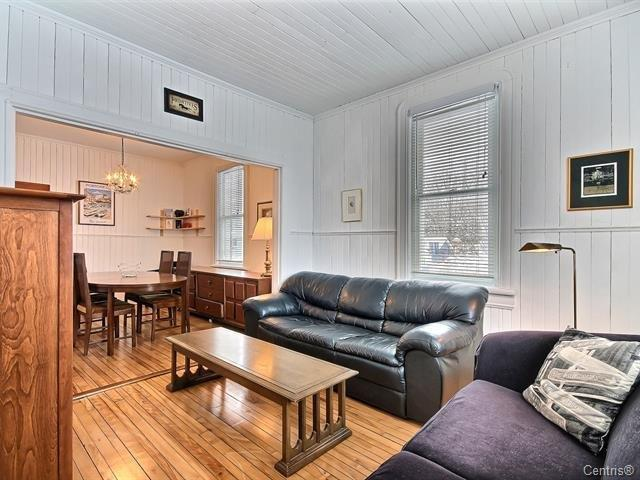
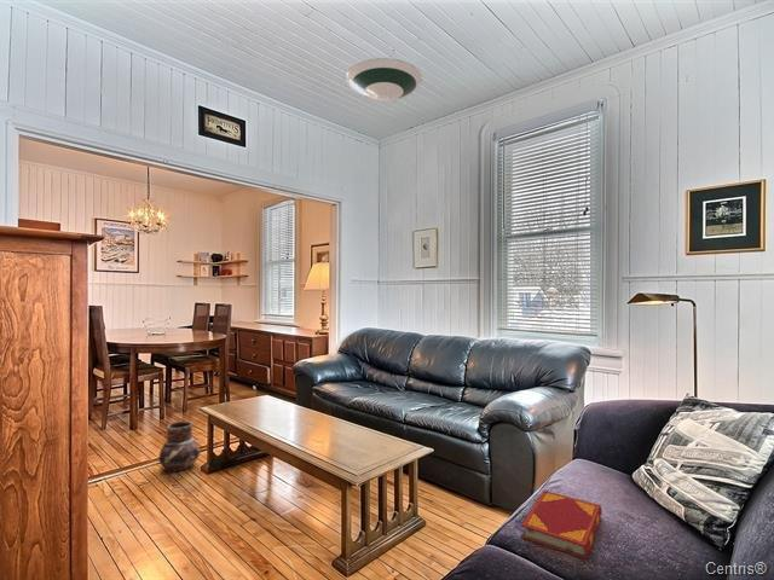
+ hardback book [520,489,603,561]
+ ceramic pot [157,420,201,472]
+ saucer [345,57,423,103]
